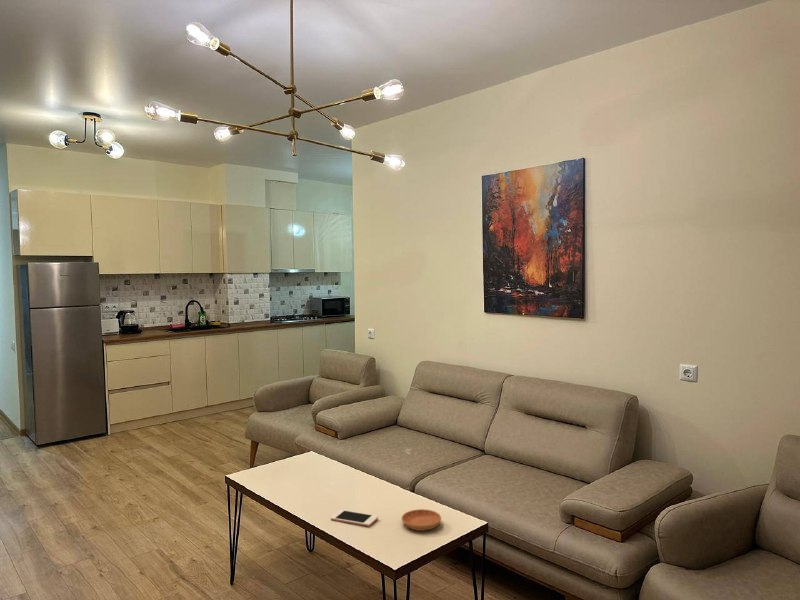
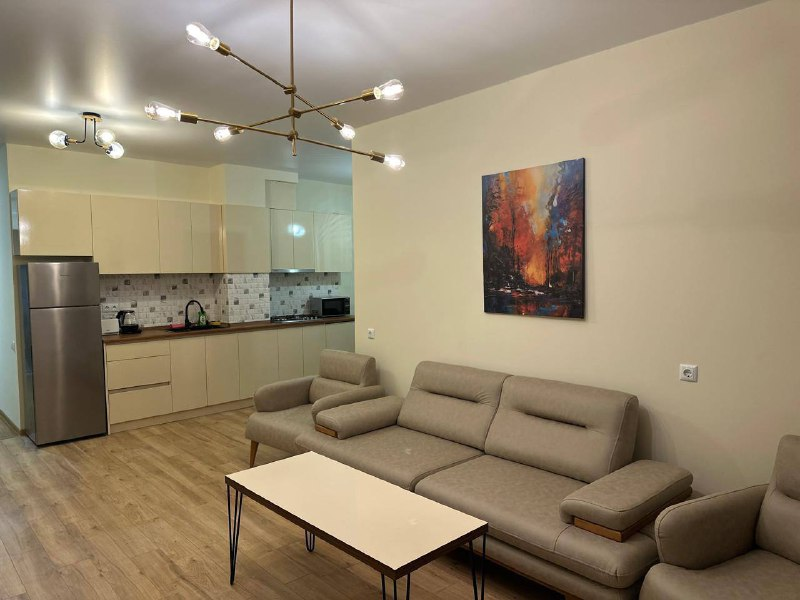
- saucer [401,508,442,532]
- cell phone [330,509,379,527]
